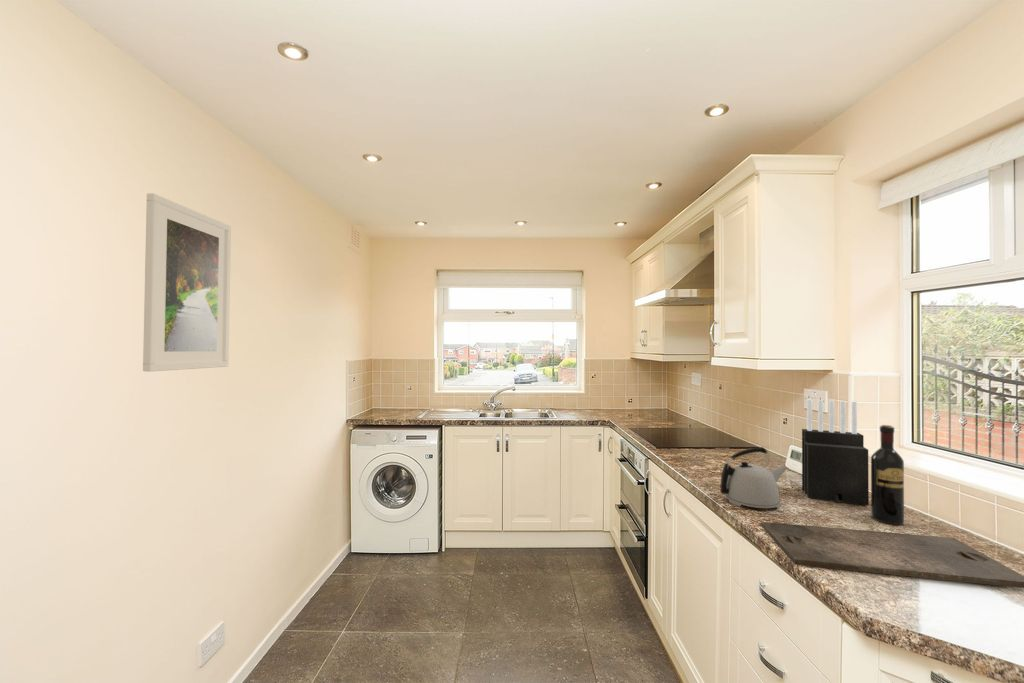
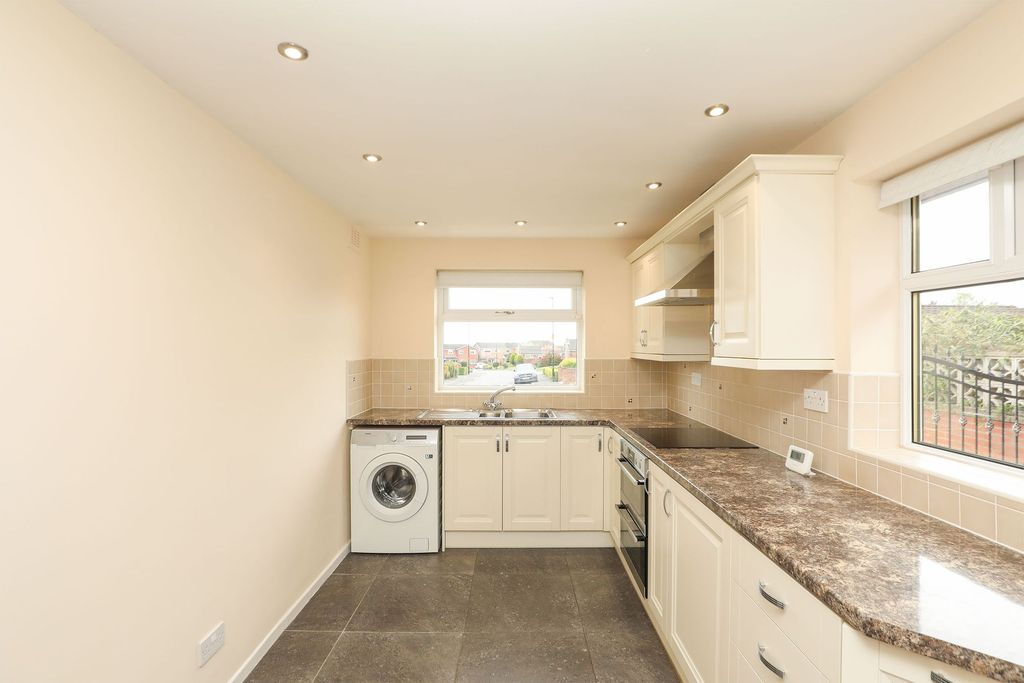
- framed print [142,192,232,373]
- cutting board [760,521,1024,589]
- knife block [801,398,870,506]
- kettle [719,446,788,510]
- wine bottle [870,424,905,526]
